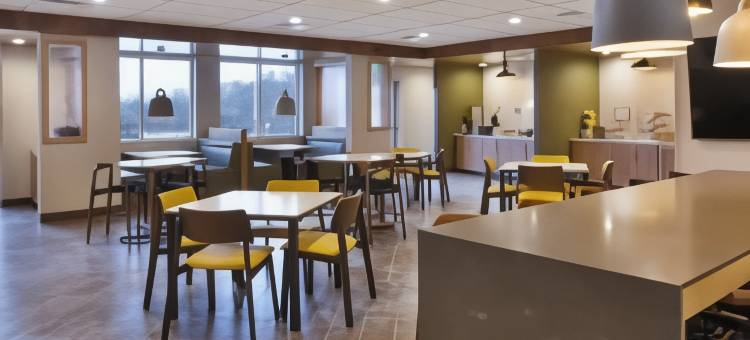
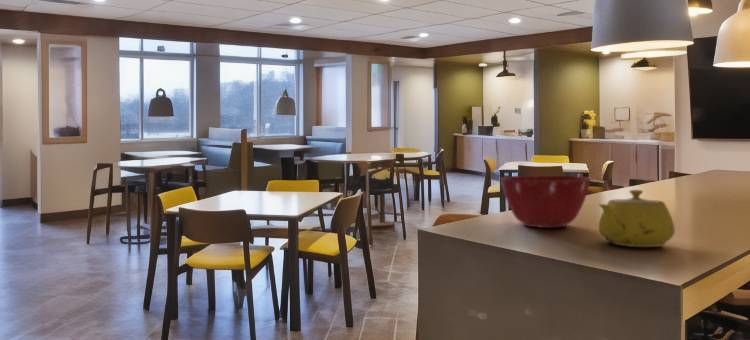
+ mixing bowl [499,175,593,229]
+ teapot [598,189,676,248]
